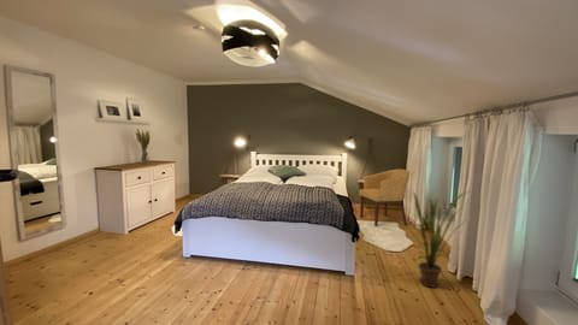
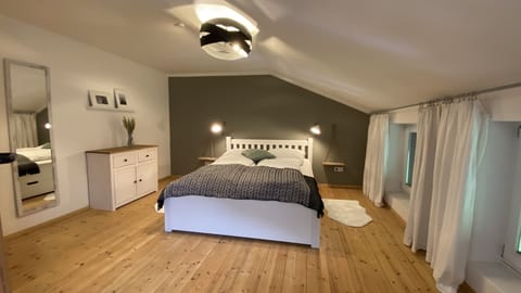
- chair [358,167,411,228]
- house plant [413,190,472,289]
